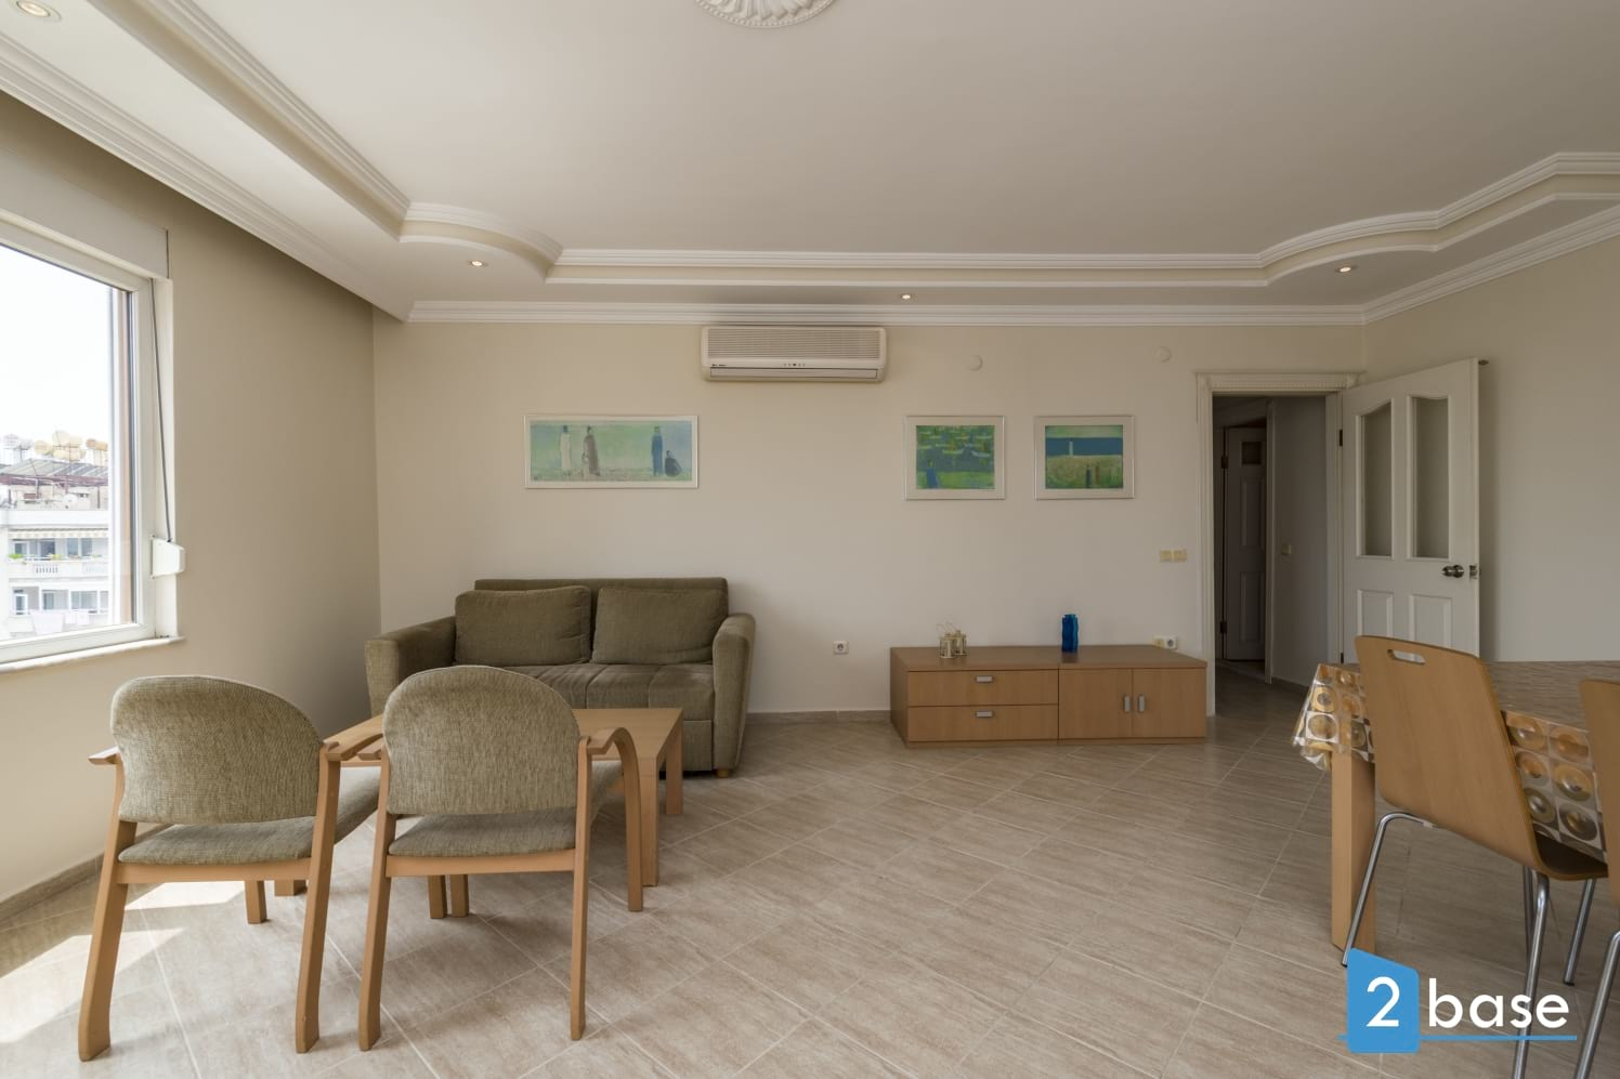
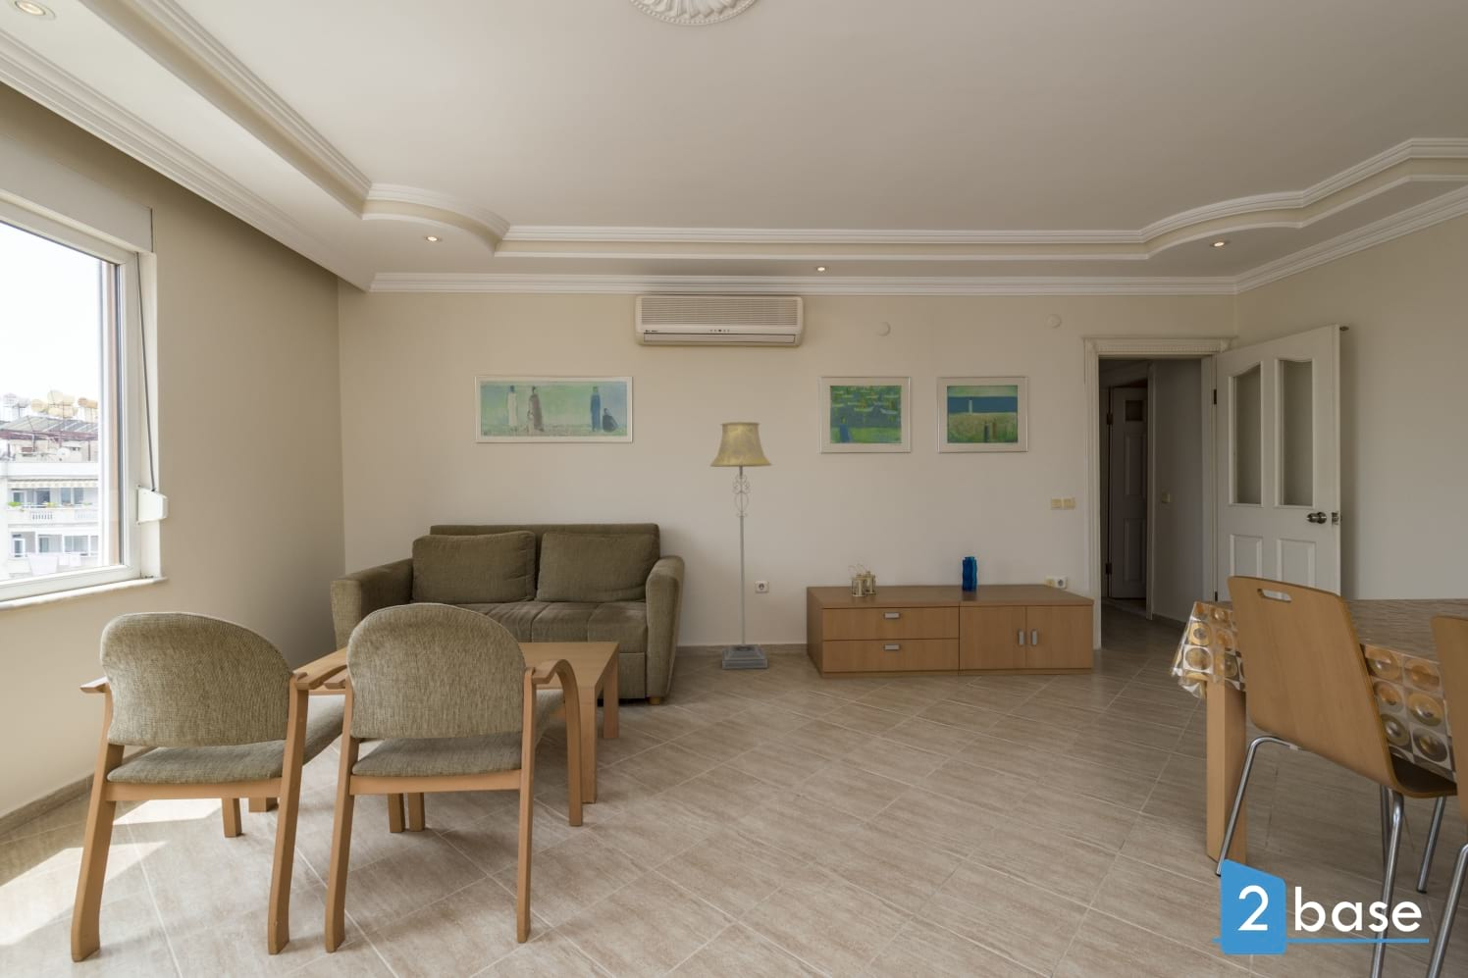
+ floor lamp [709,421,773,670]
